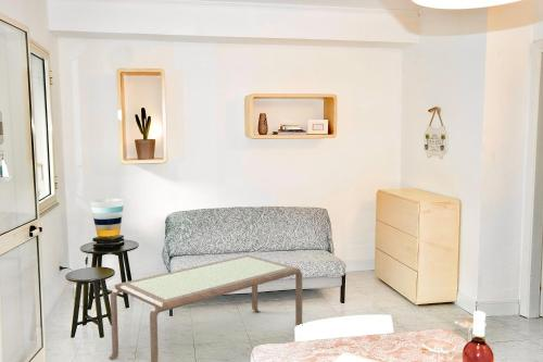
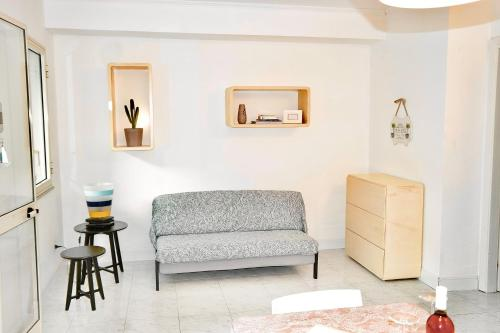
- coffee table [108,254,303,362]
